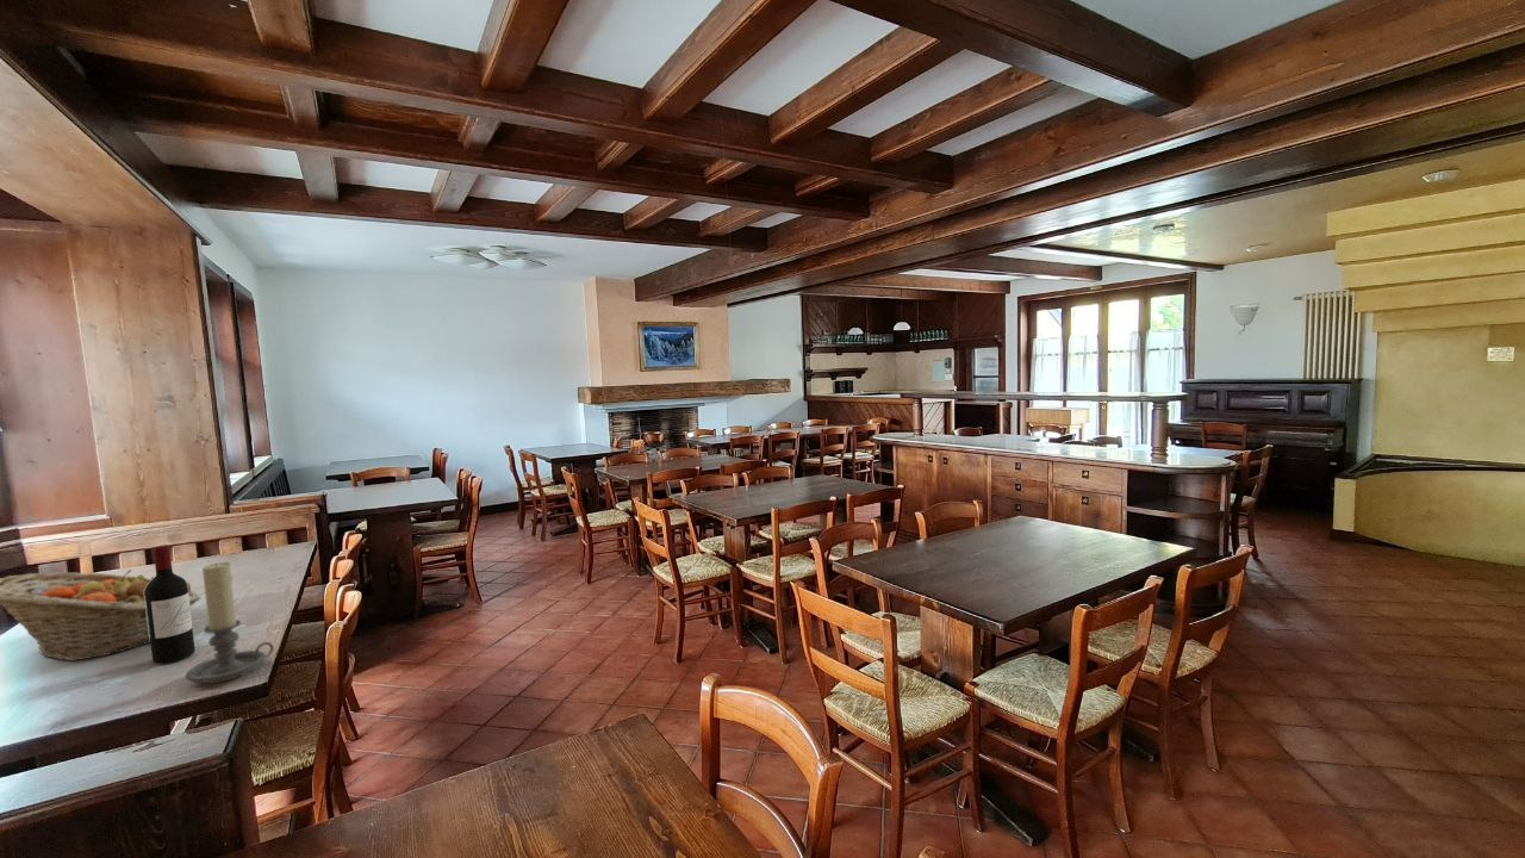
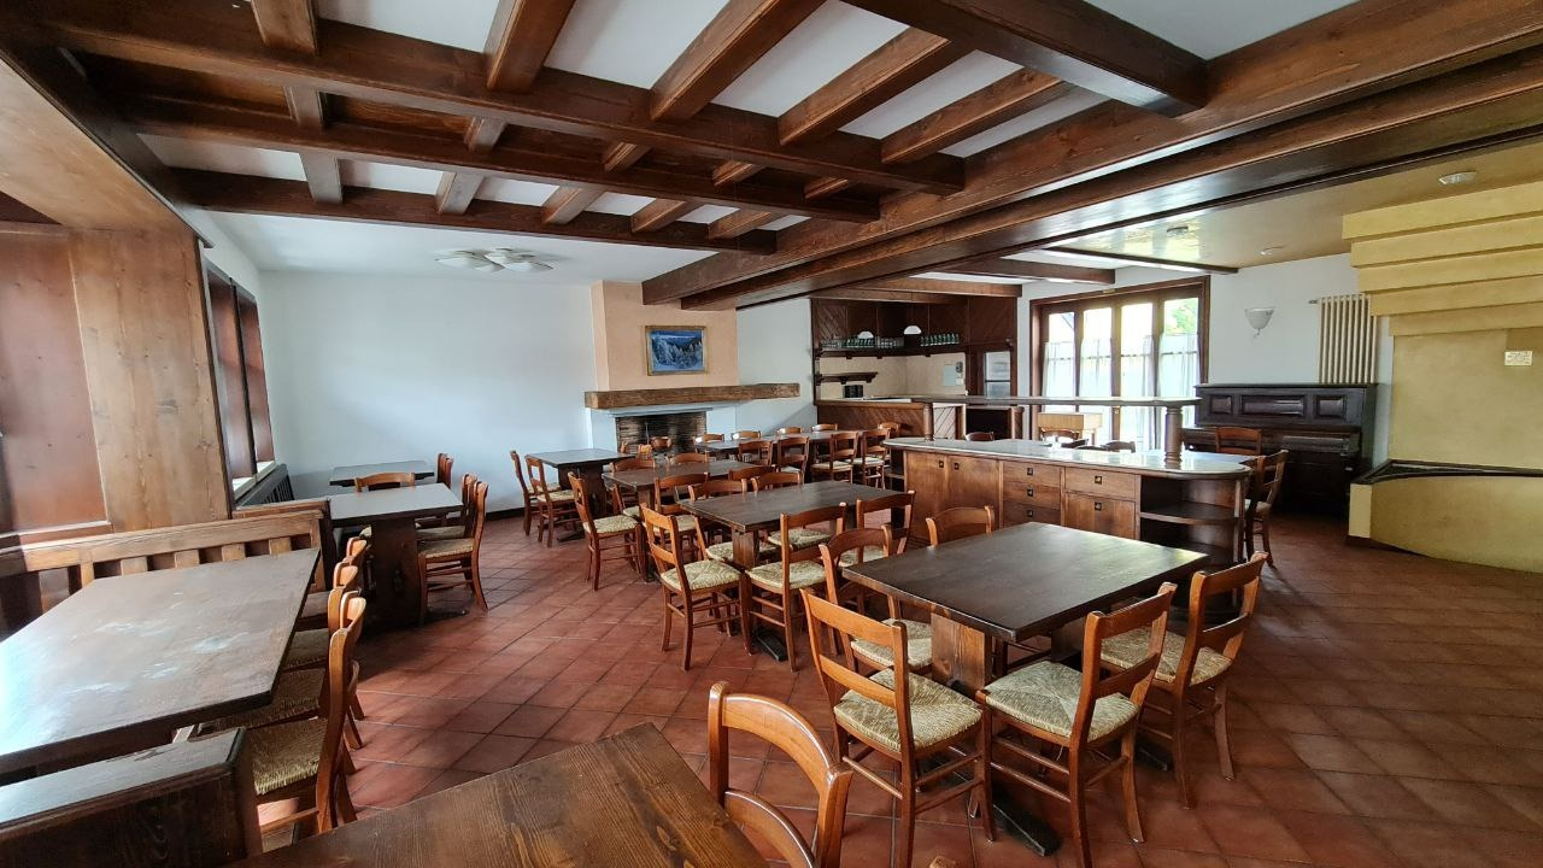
- fruit basket [0,568,201,663]
- candle holder [185,561,274,684]
- wine bottle [144,543,197,665]
